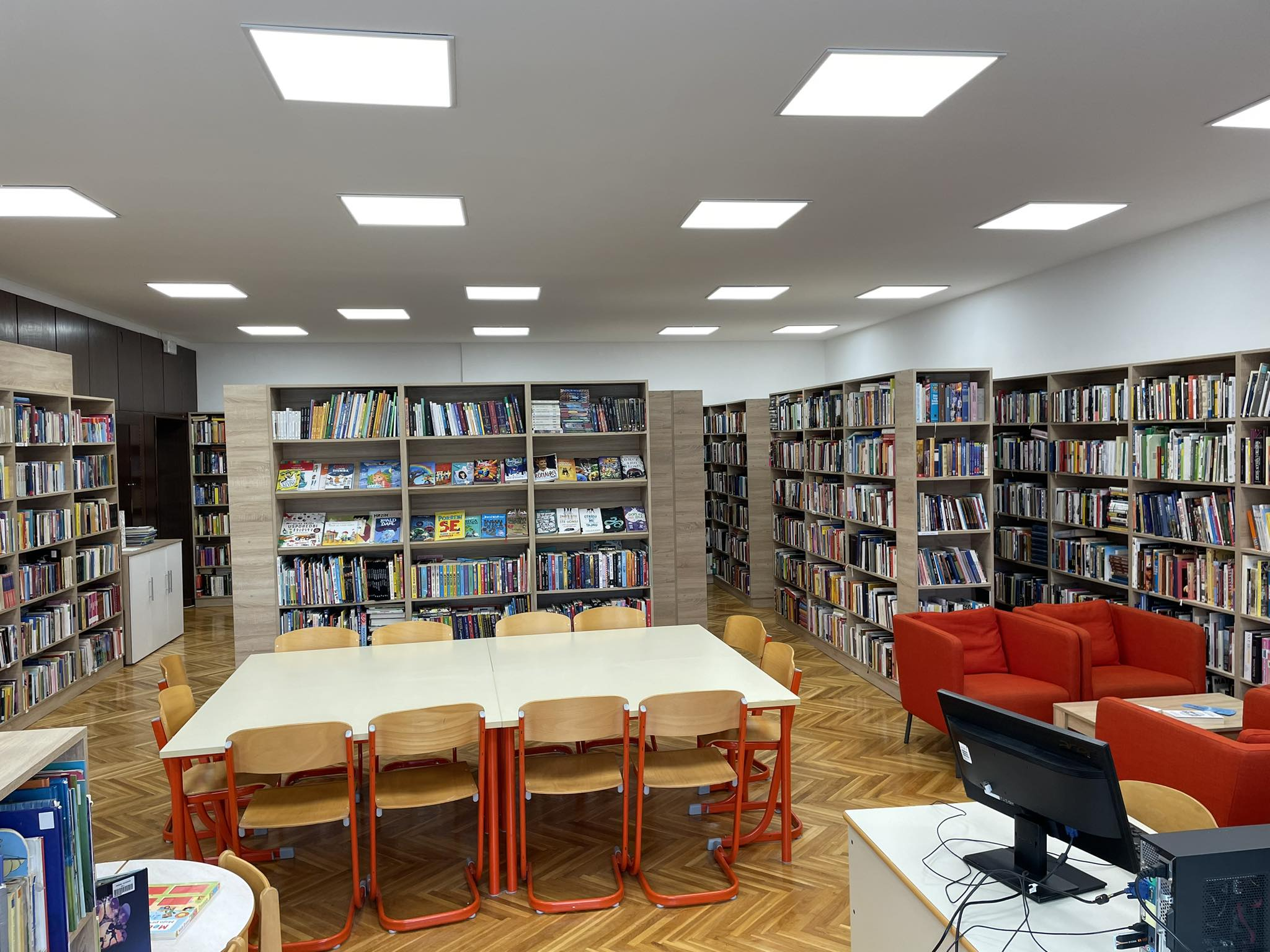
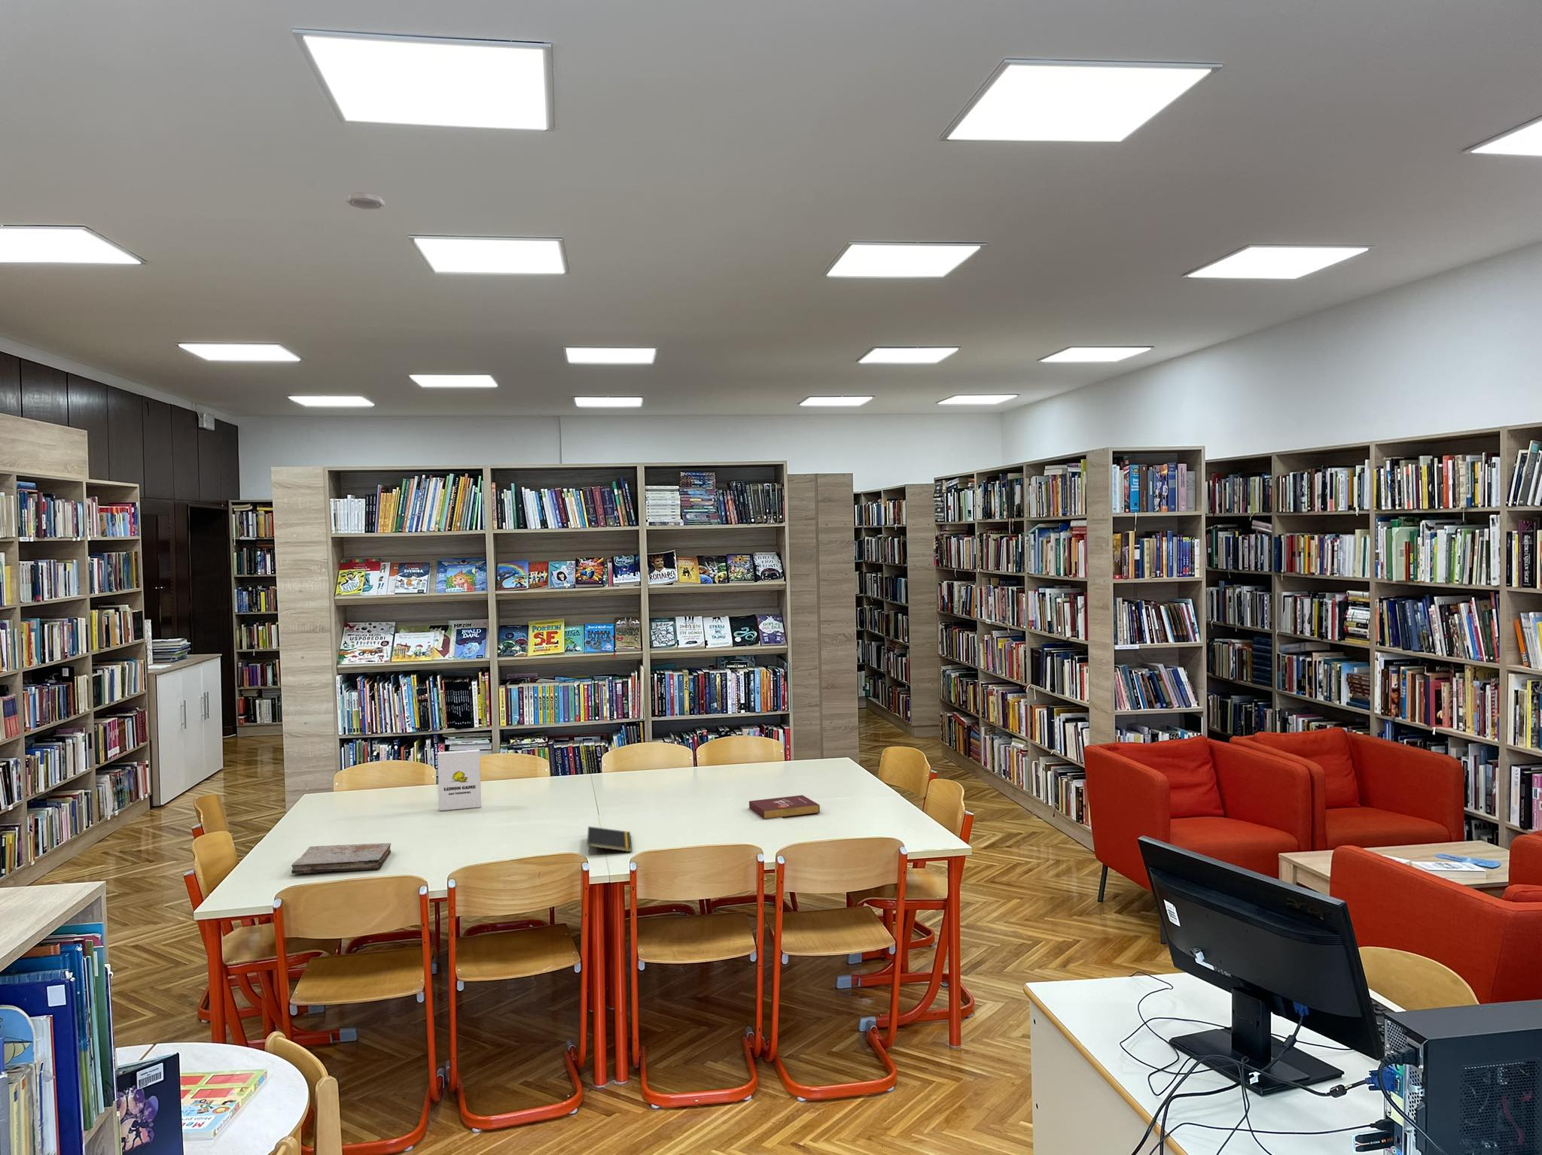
+ smoke detector [345,192,386,211]
+ notepad [586,826,633,855]
+ book [748,795,821,820]
+ board game [437,749,482,812]
+ book [290,842,391,874]
